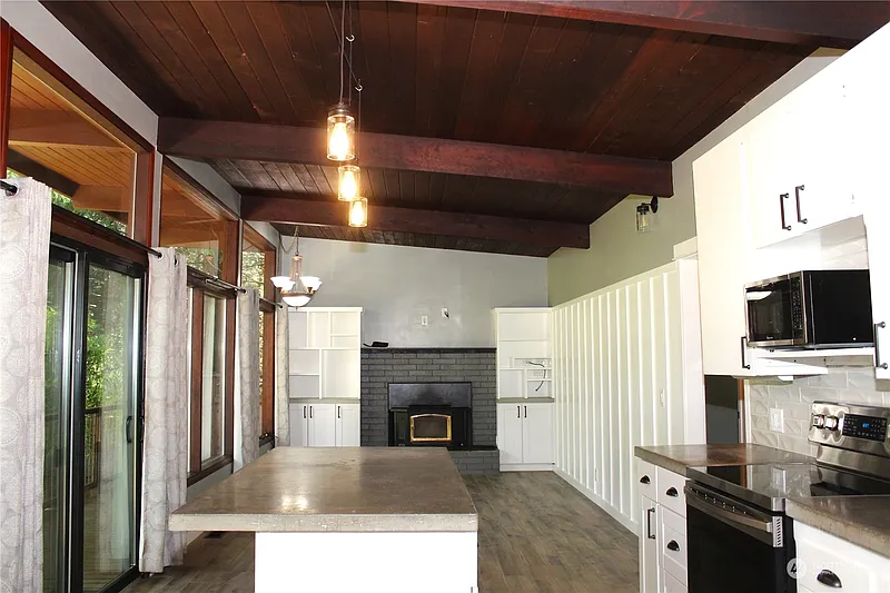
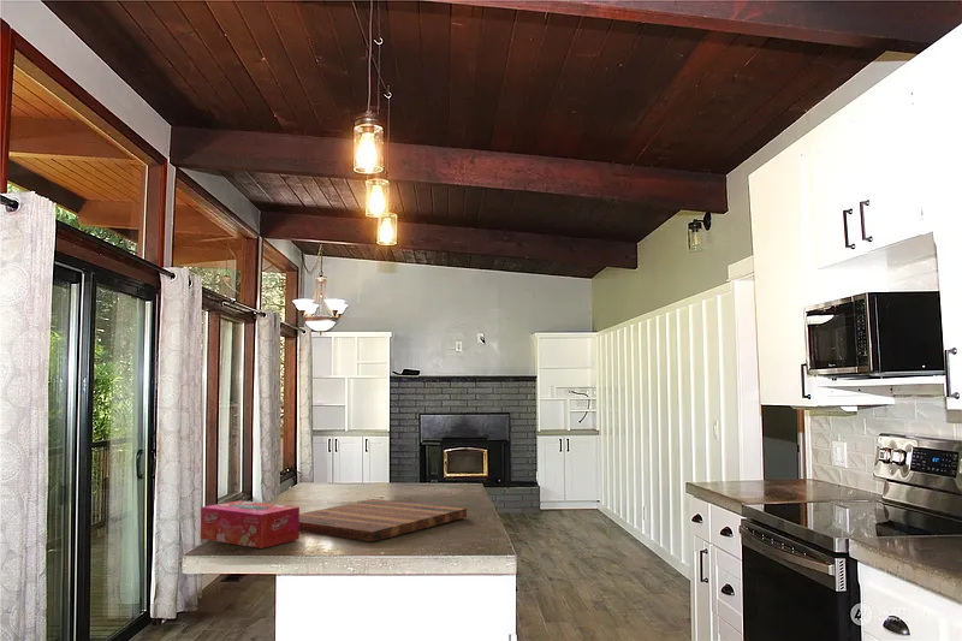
+ tissue box [200,499,301,550]
+ cutting board [299,498,468,542]
